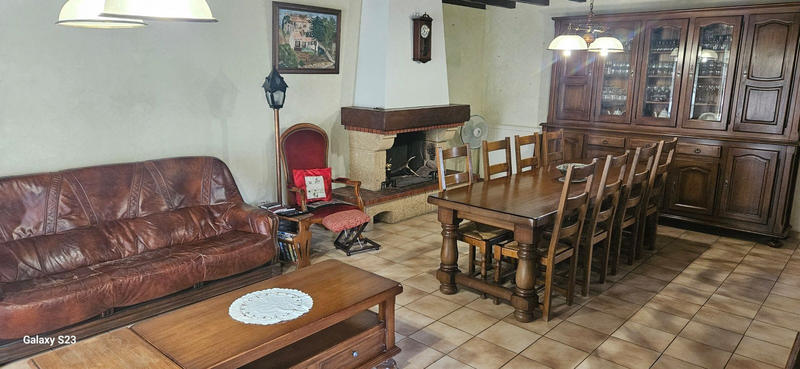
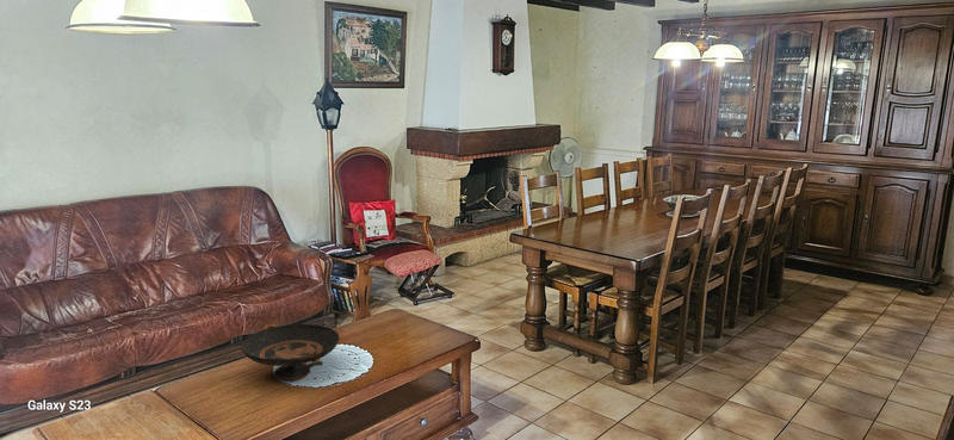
+ decorative bowl [241,323,341,380]
